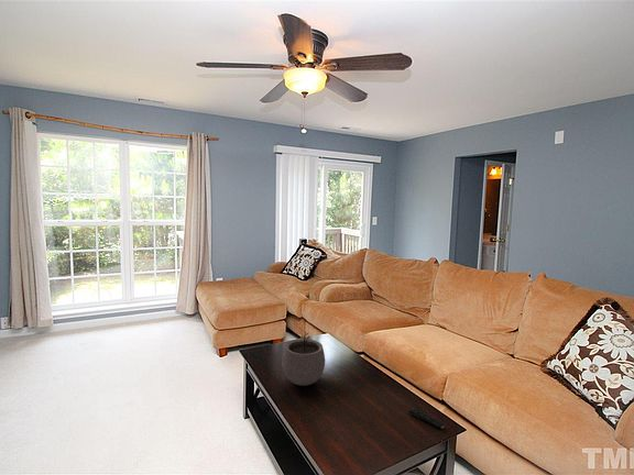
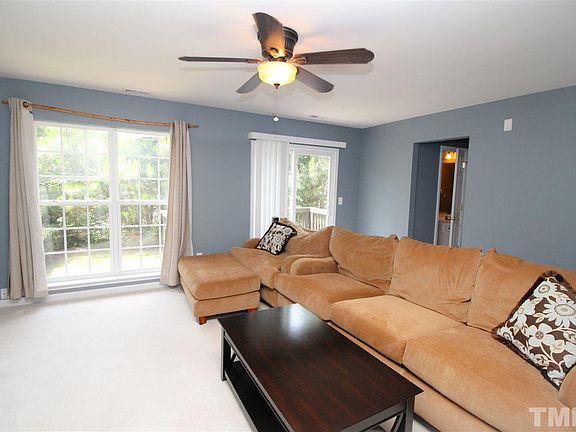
- plant pot [281,331,326,387]
- remote control [407,407,445,430]
